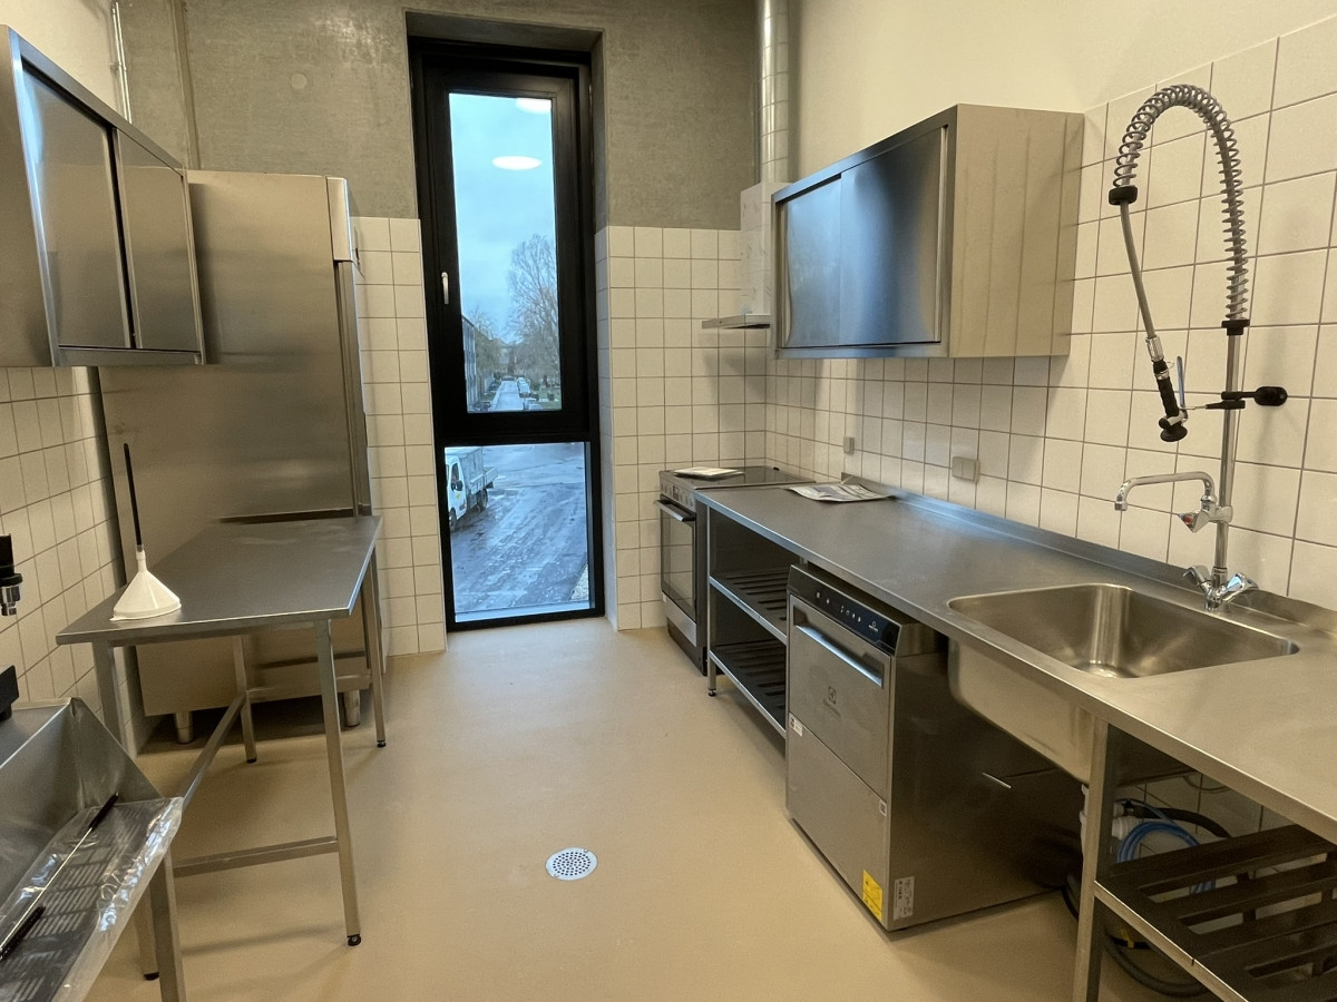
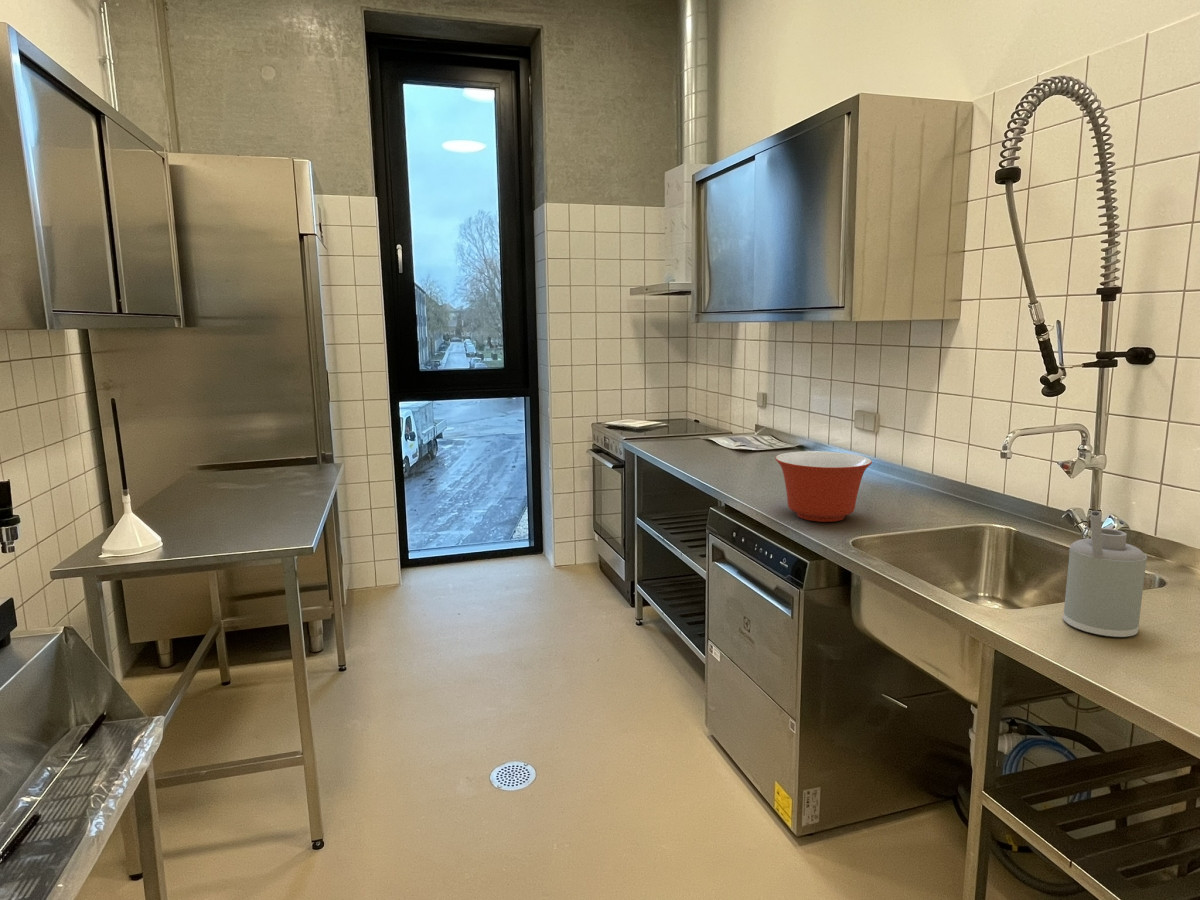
+ soap dispenser [1062,510,1148,639]
+ mixing bowl [774,450,873,523]
